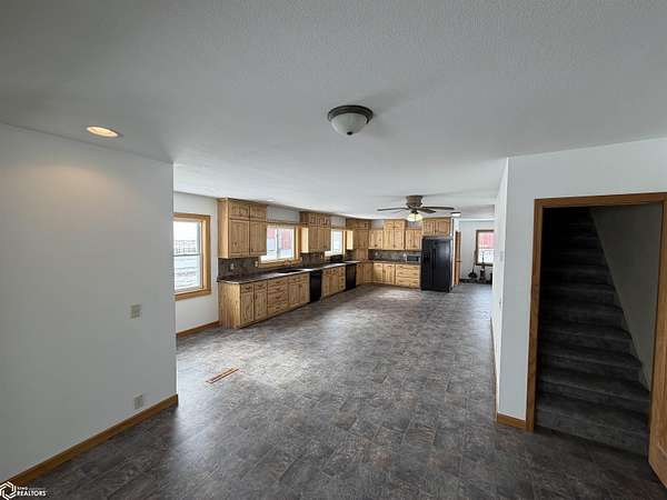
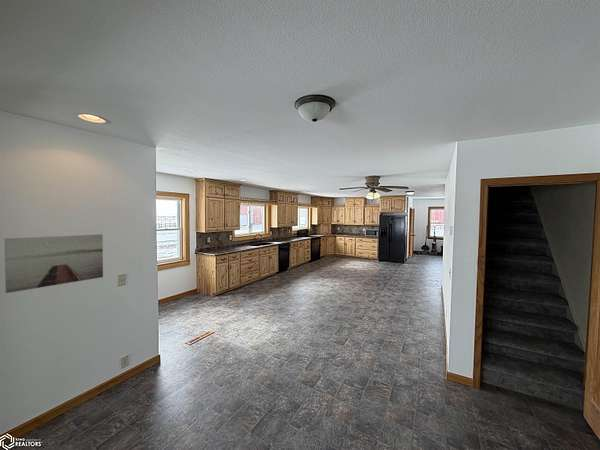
+ wall art [3,233,104,294]
